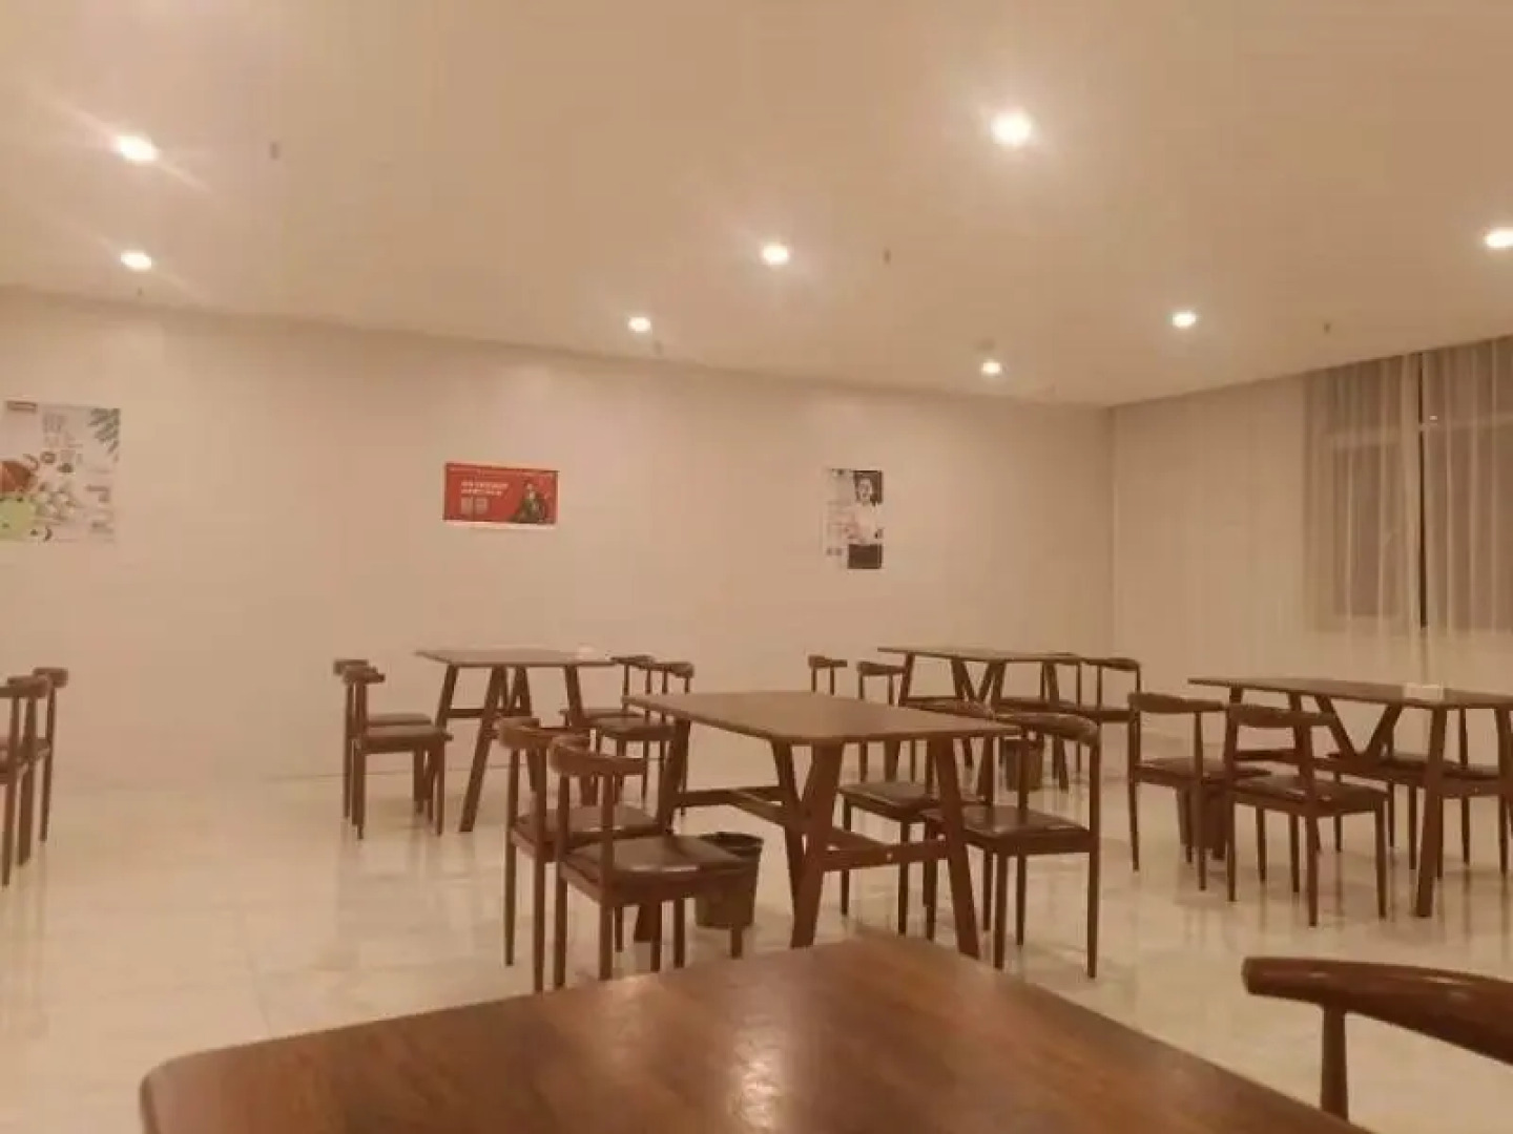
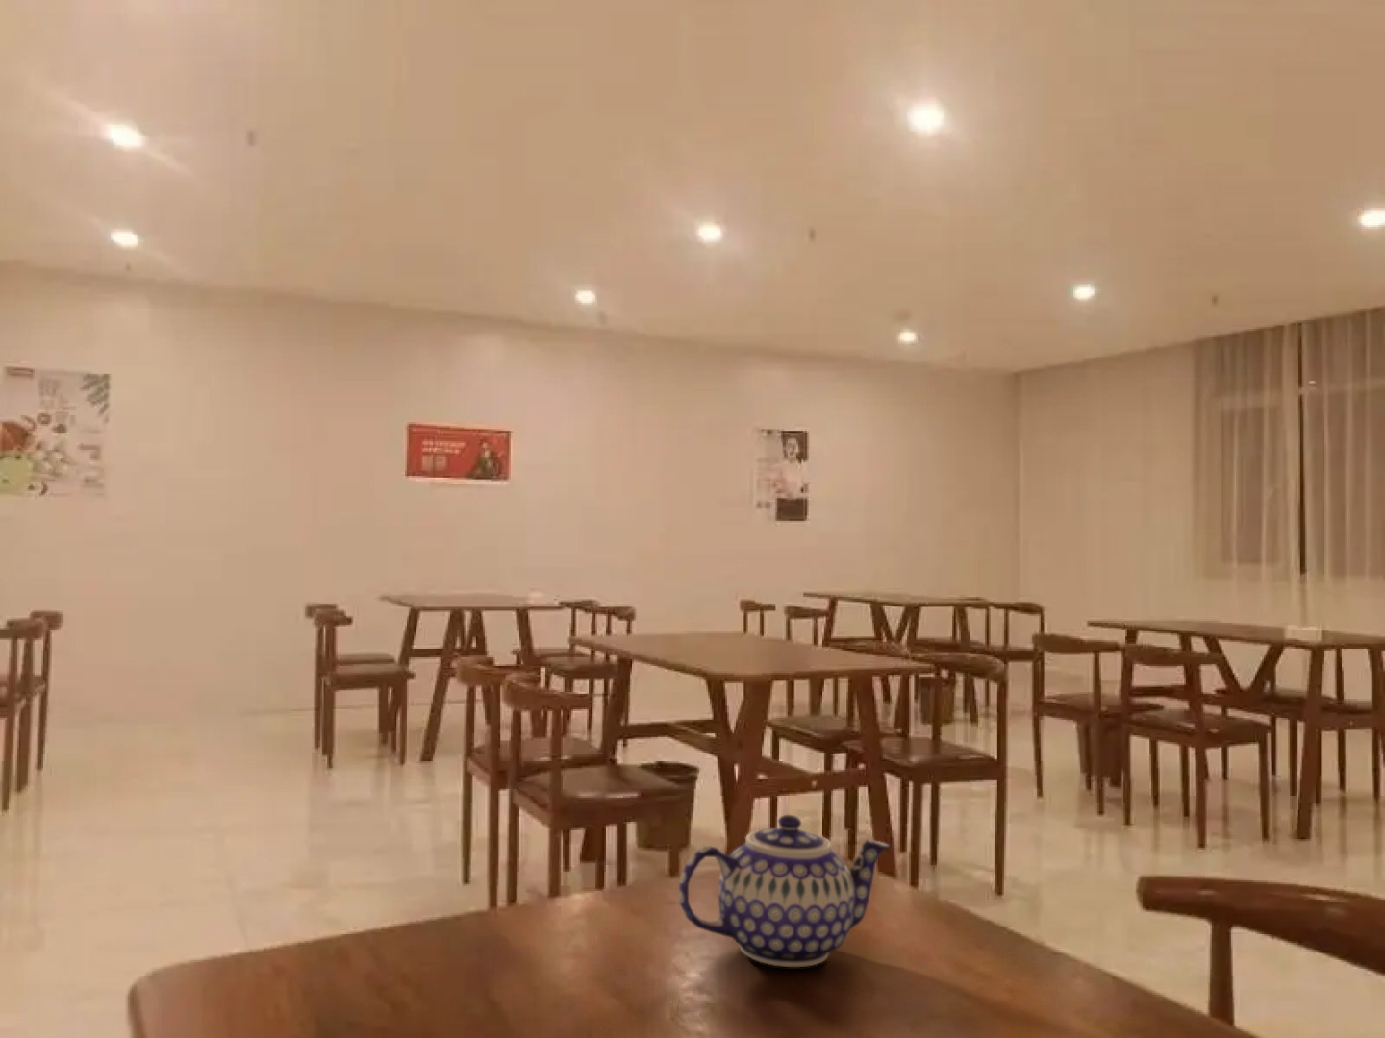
+ teapot [678,814,891,968]
